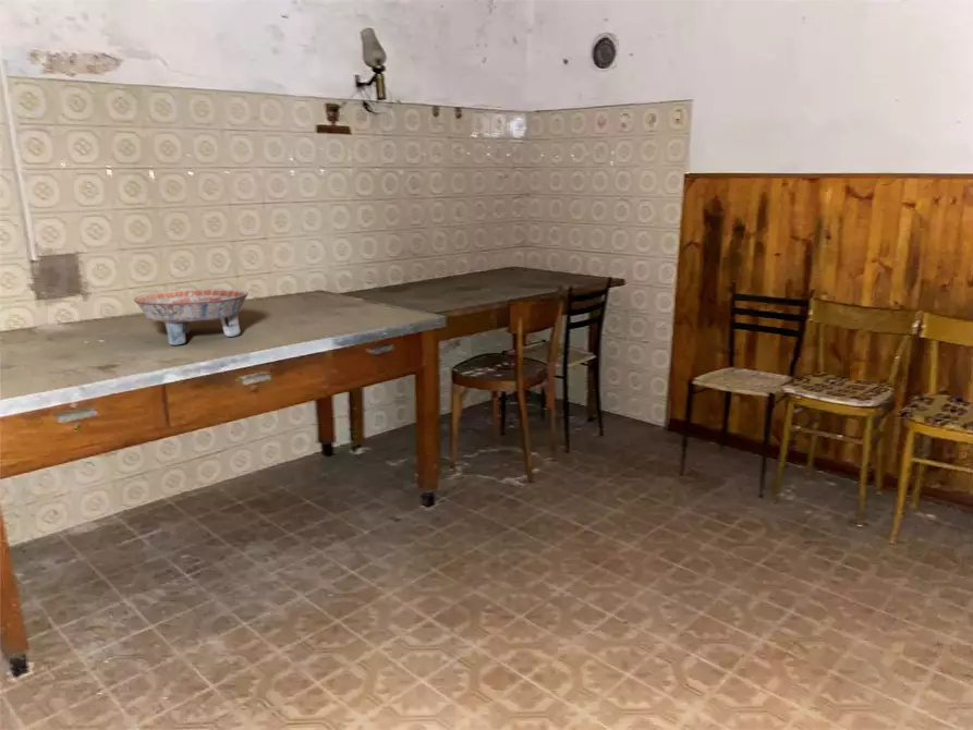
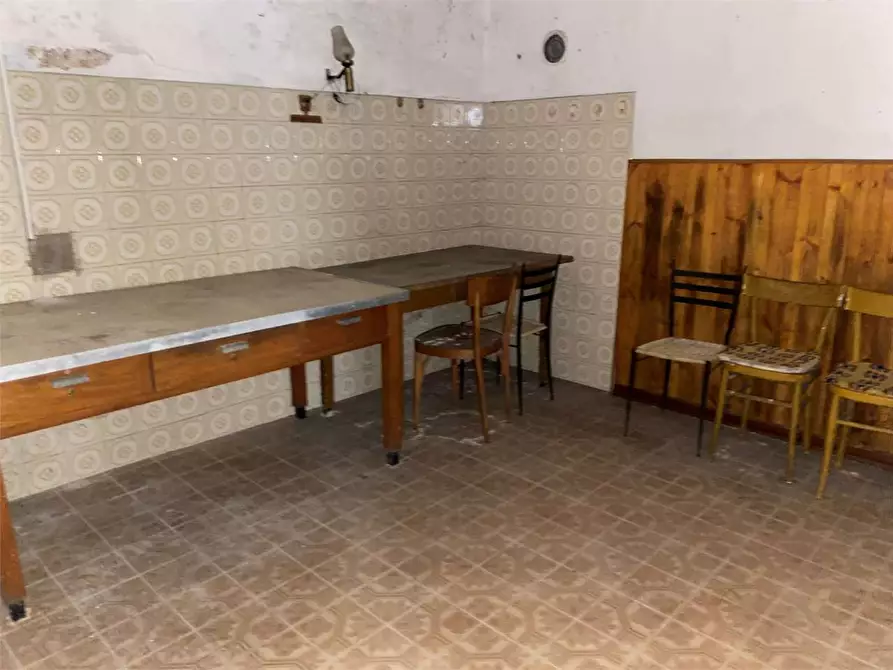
- ceramic bowl [133,288,250,345]
